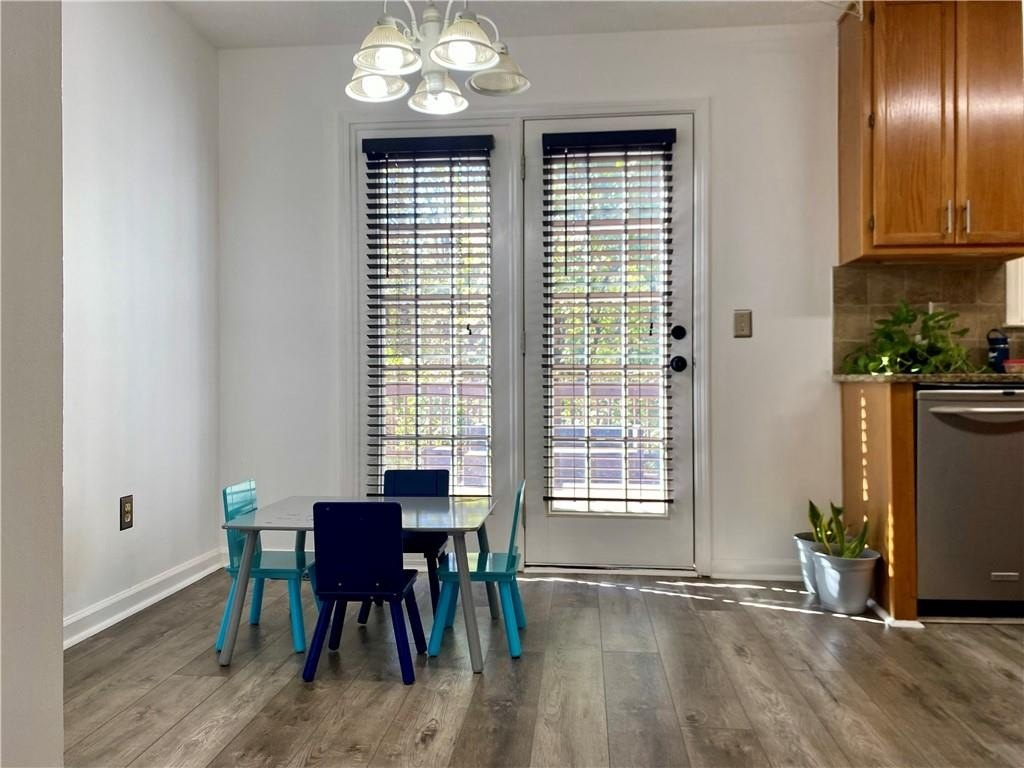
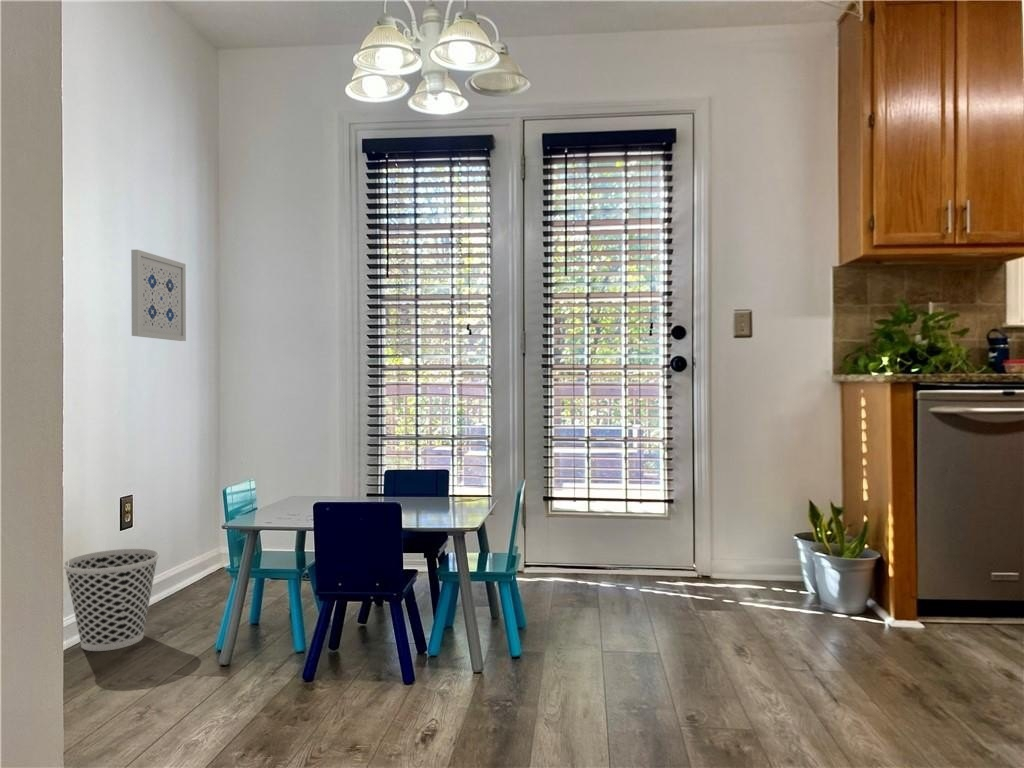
+ wall art [130,249,187,342]
+ wastebasket [63,548,160,652]
